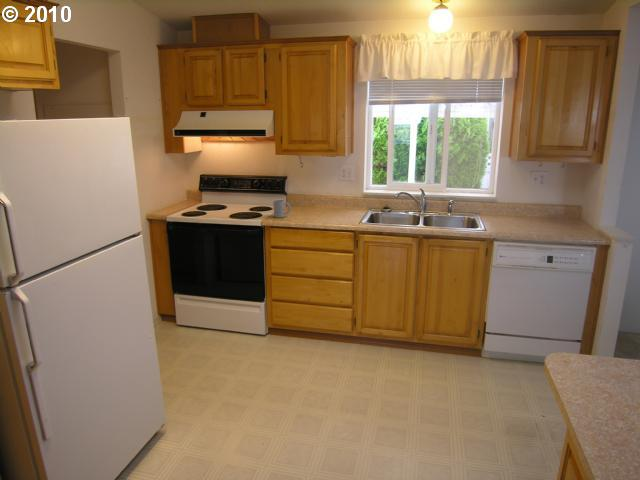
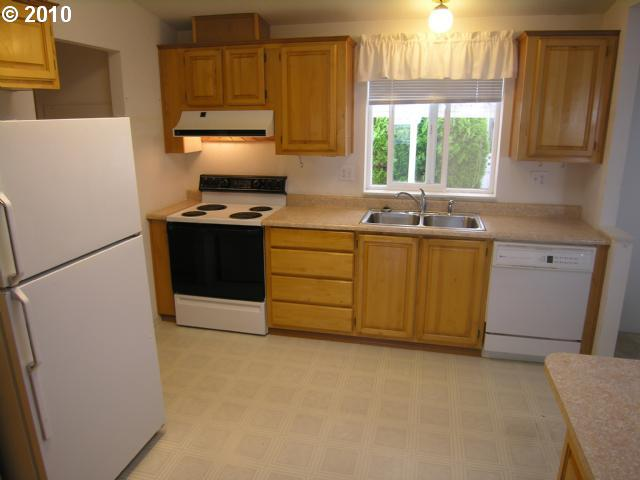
- mug [272,199,292,219]
